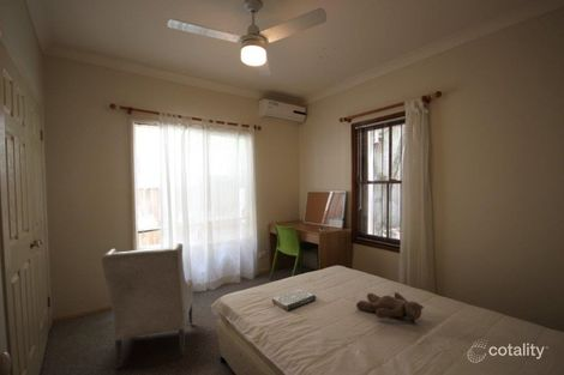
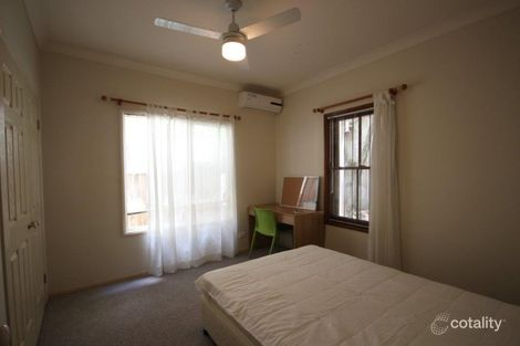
- teddy bear [355,291,425,323]
- armchair [101,242,194,370]
- book [271,288,318,312]
